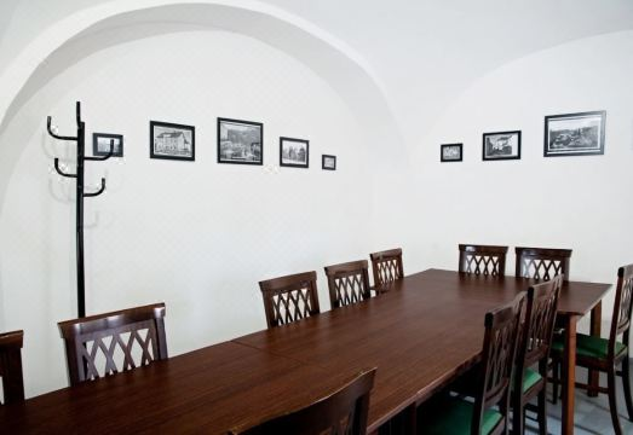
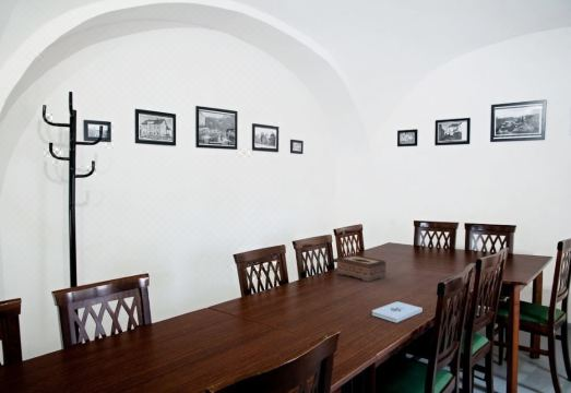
+ notepad [371,301,424,323]
+ tissue box [335,254,388,283]
